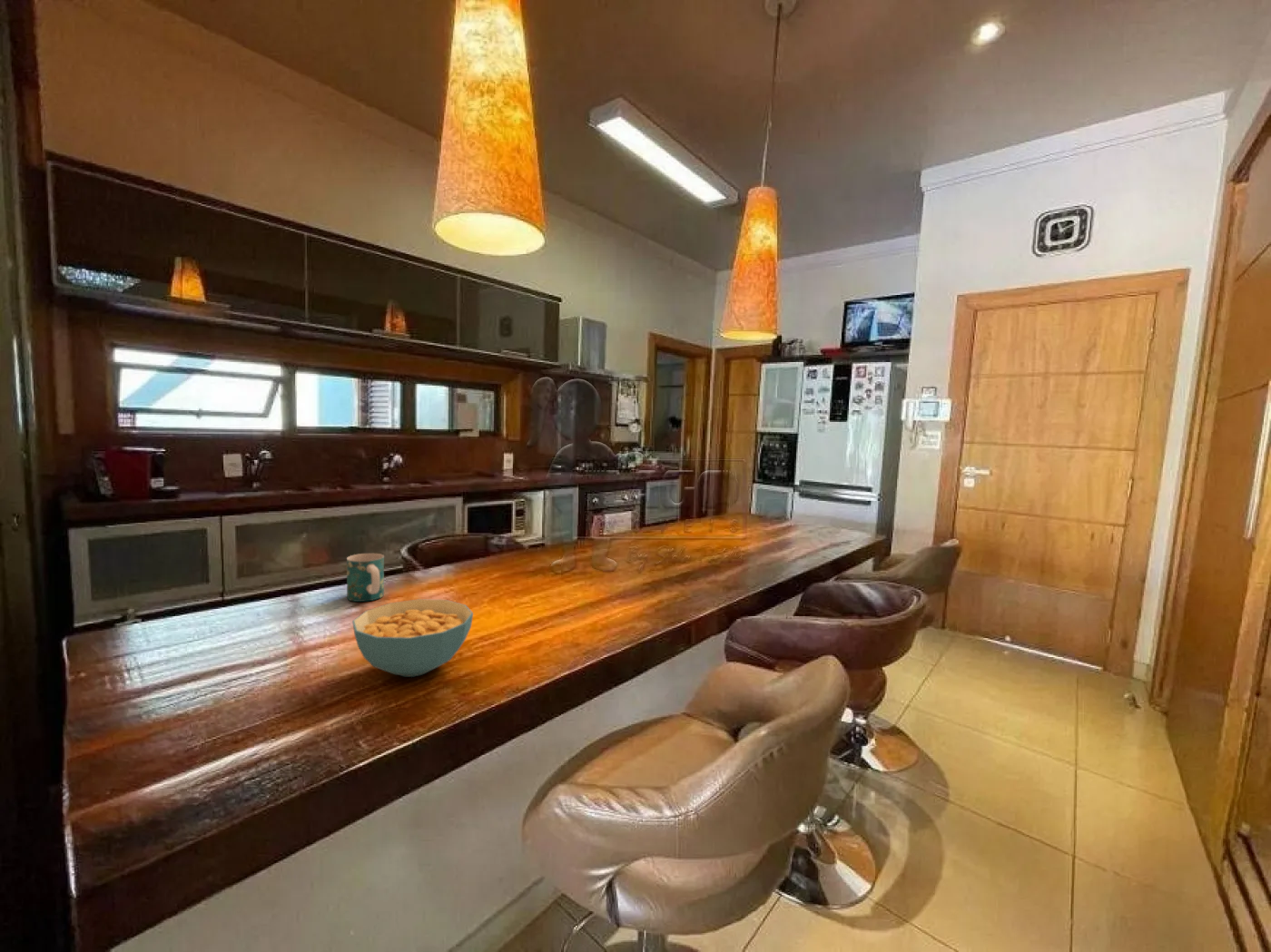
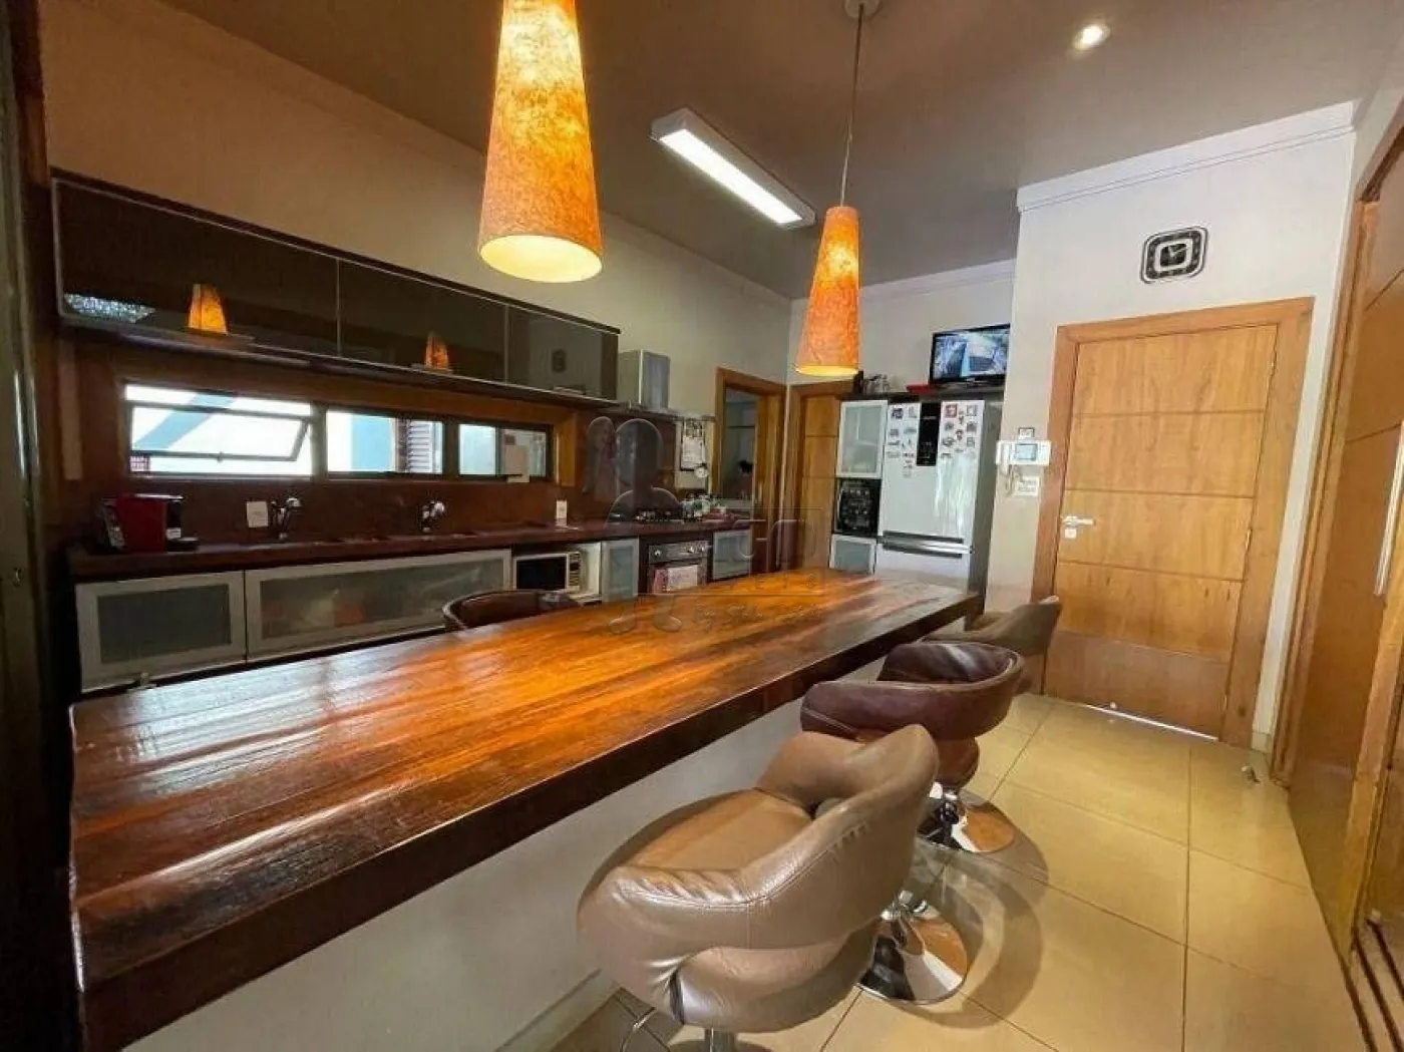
- mug [346,553,385,603]
- cereal bowl [351,598,474,678]
